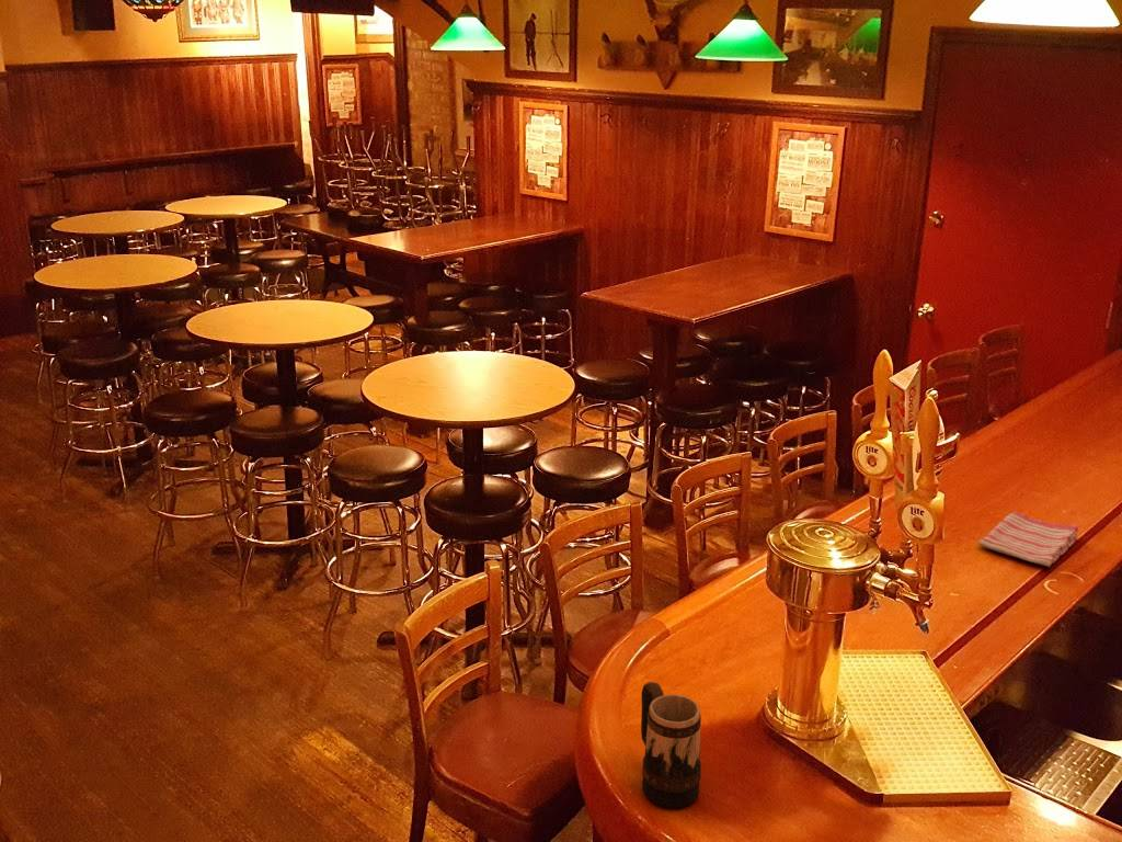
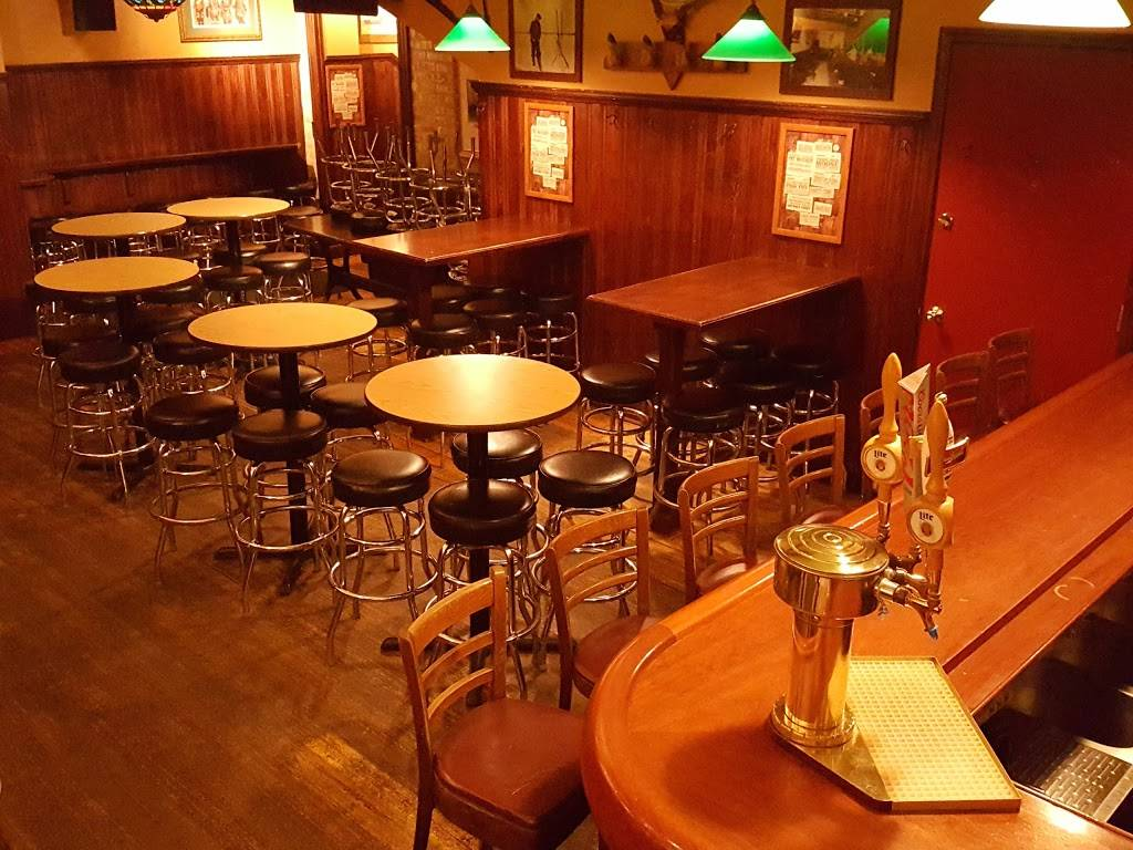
- dish towel [978,510,1079,568]
- beer mug [640,681,702,809]
